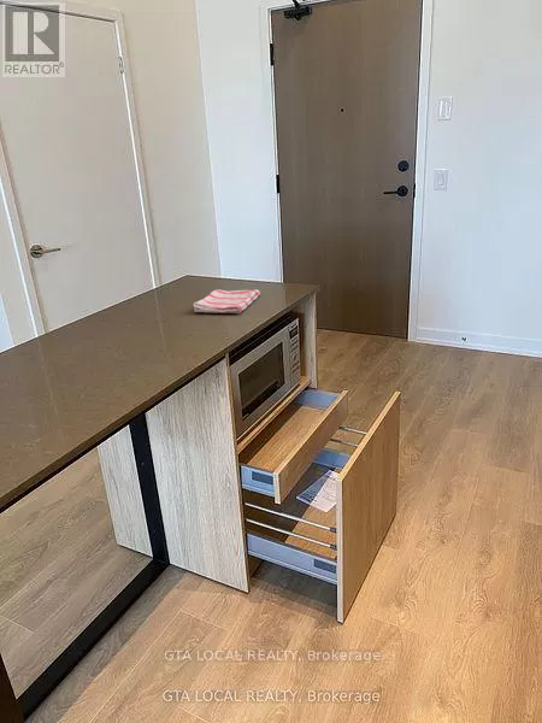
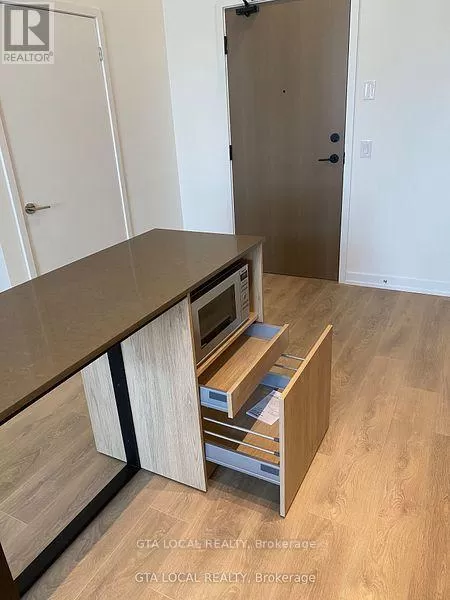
- dish towel [192,288,261,315]
